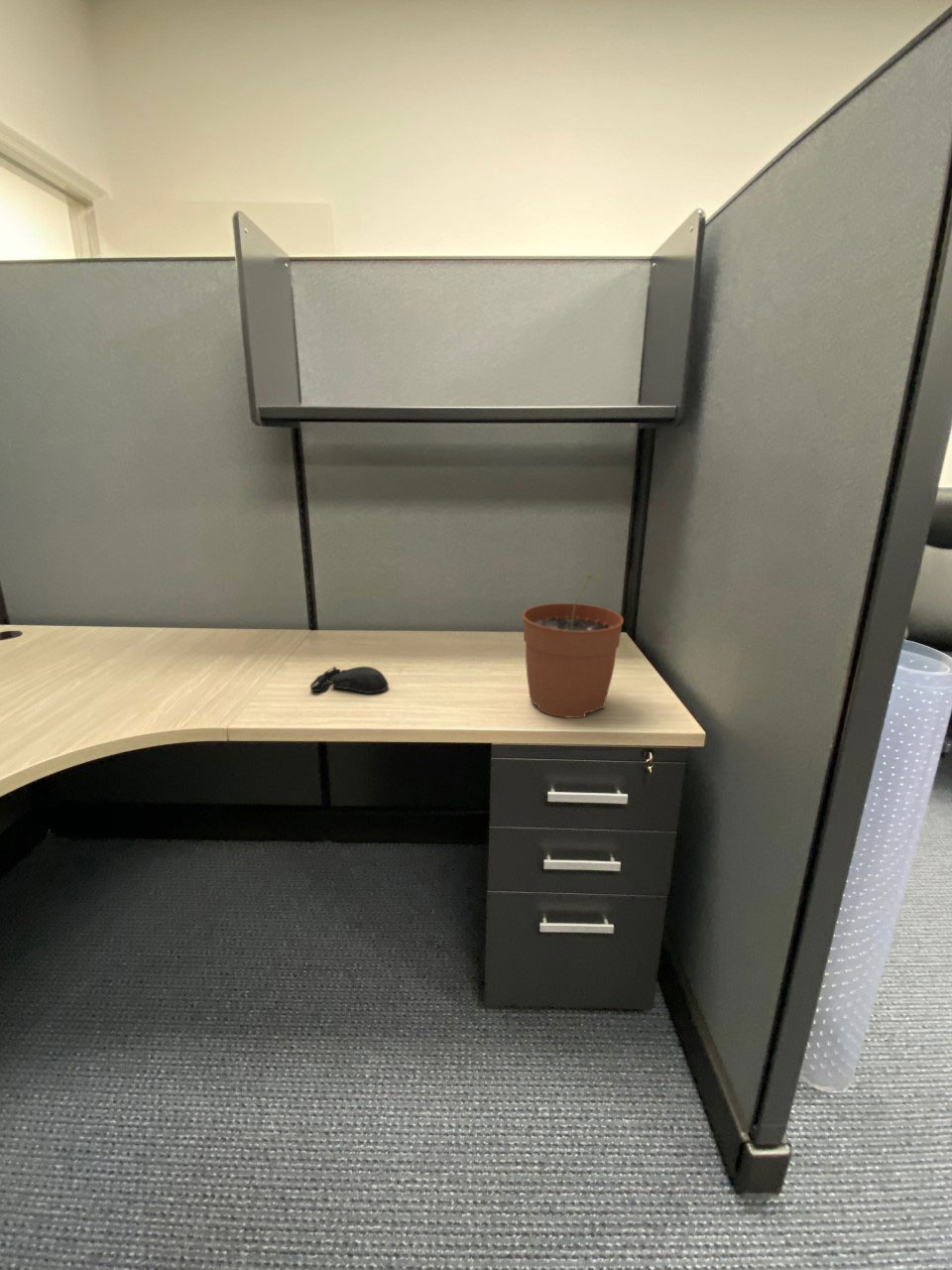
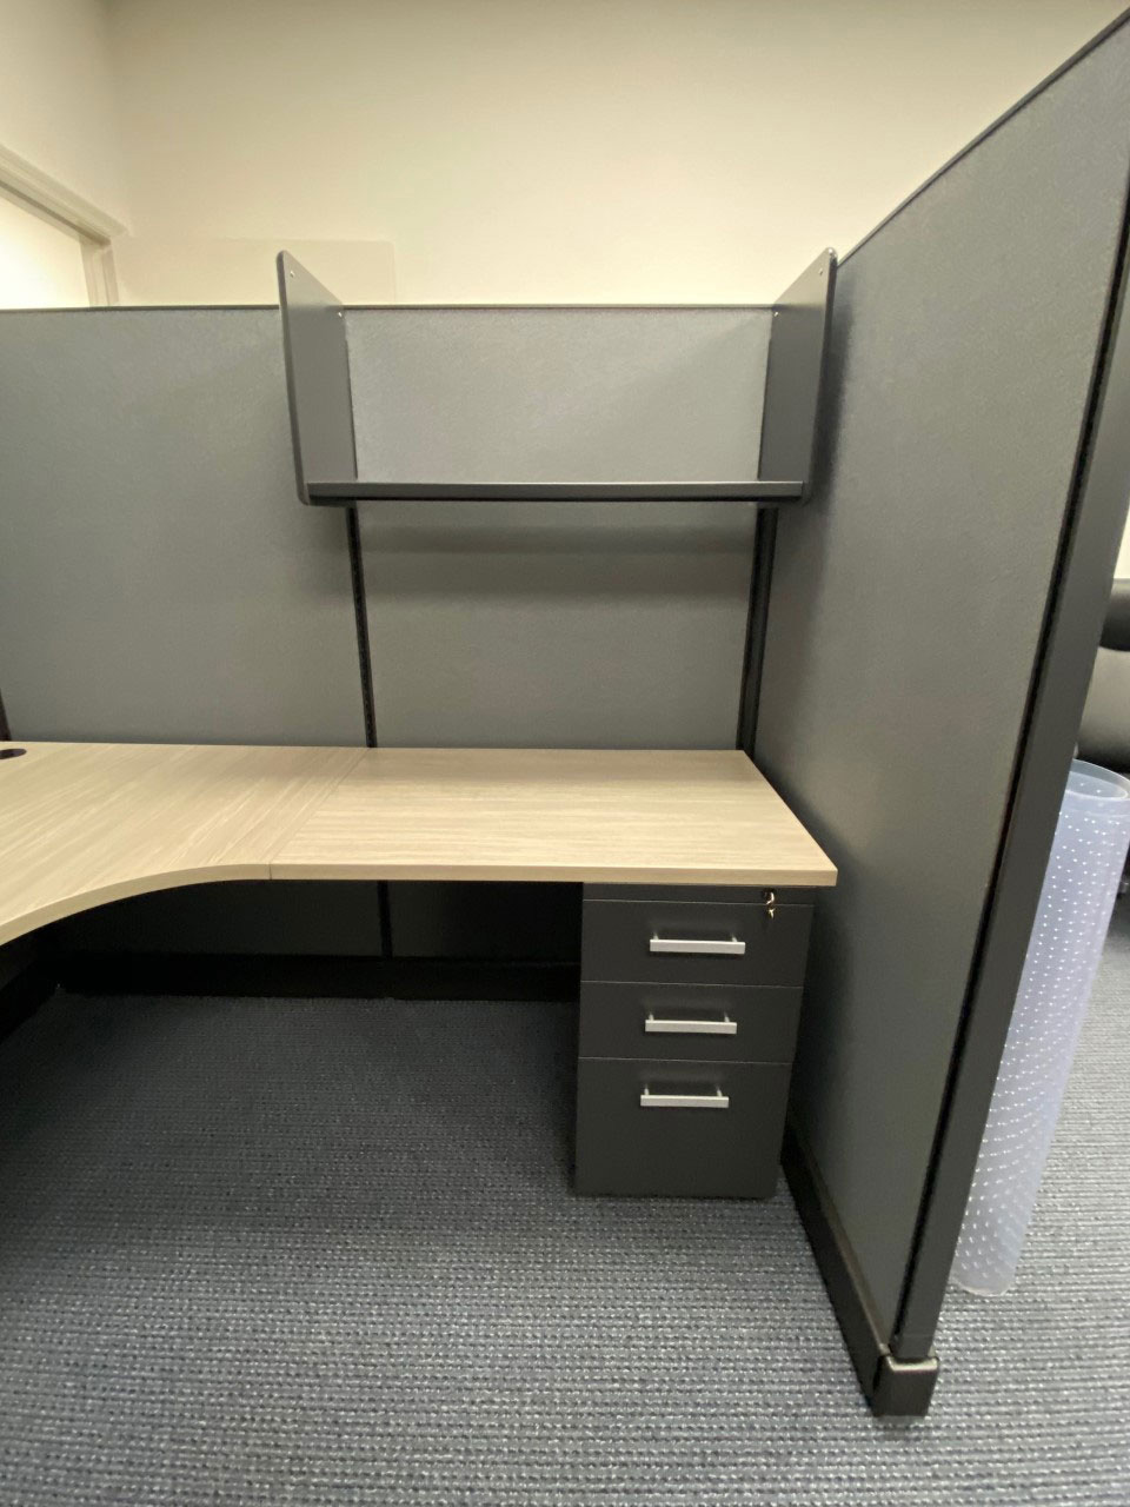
- computer mouse [309,666,389,695]
- plant pot [522,572,625,719]
